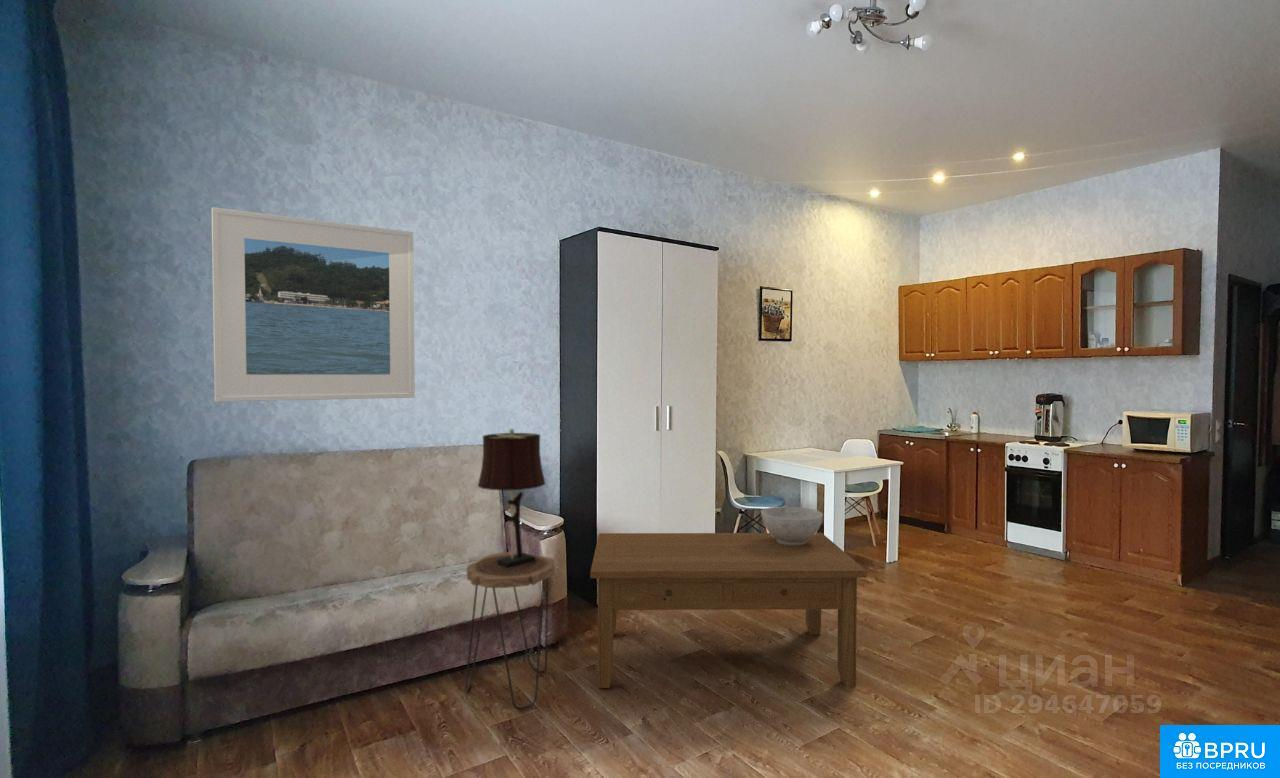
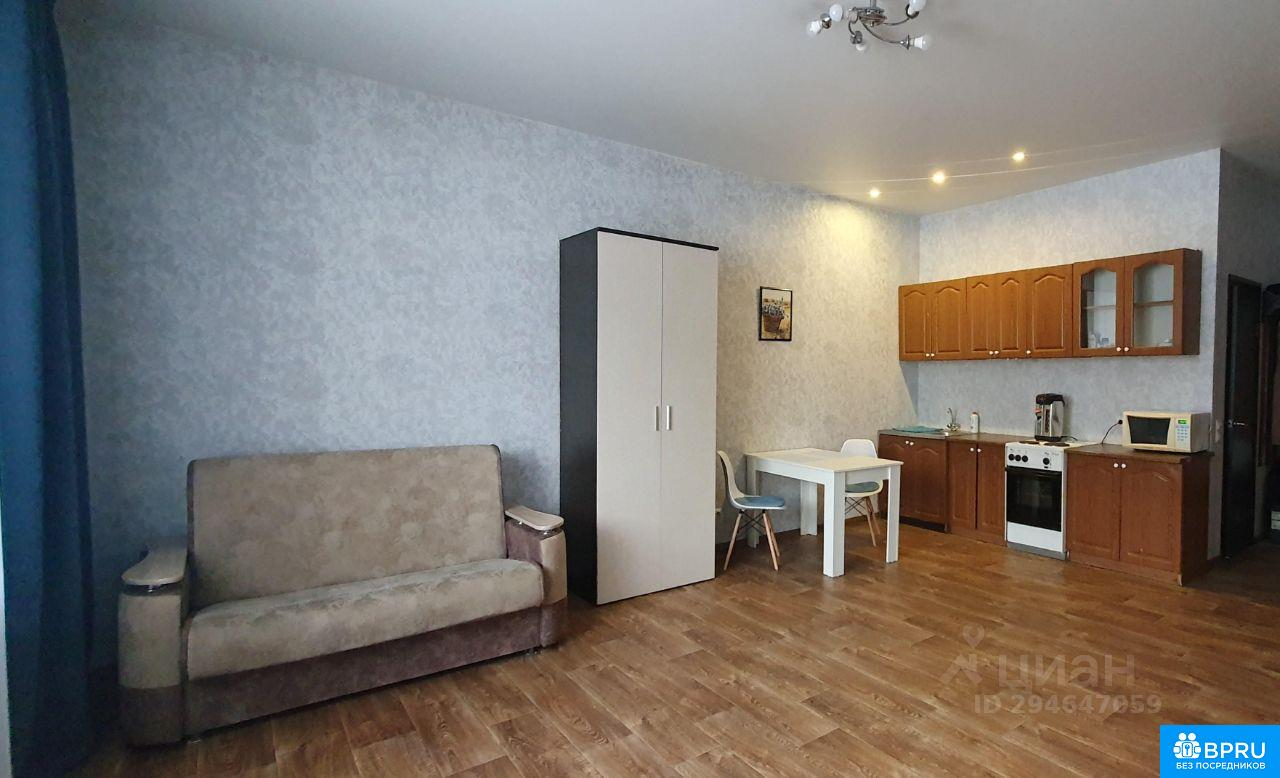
- table lamp [477,428,546,569]
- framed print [211,206,416,403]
- side table [464,551,556,711]
- coffee table [589,532,868,689]
- bowl [760,505,824,545]
